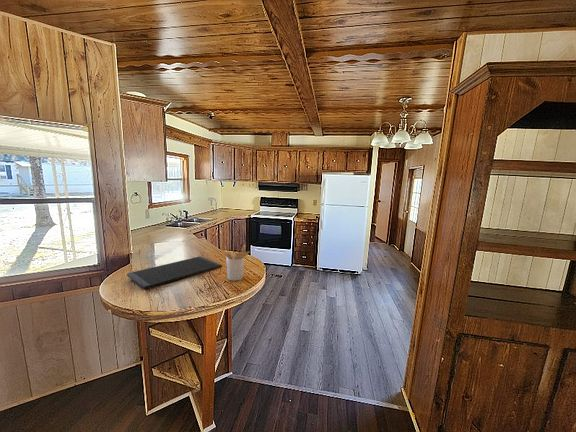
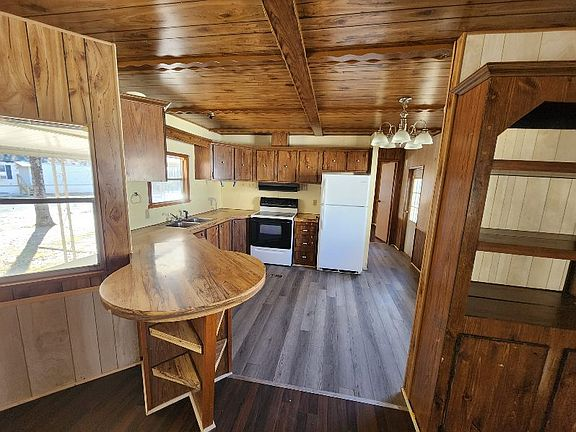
- cutting board [126,255,223,290]
- utensil holder [223,244,251,282]
